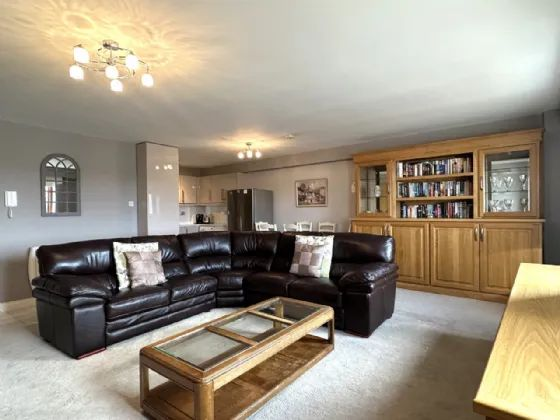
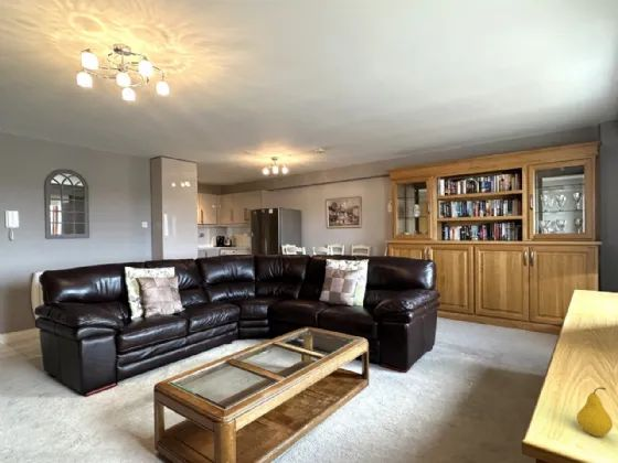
+ fruit [575,386,614,438]
